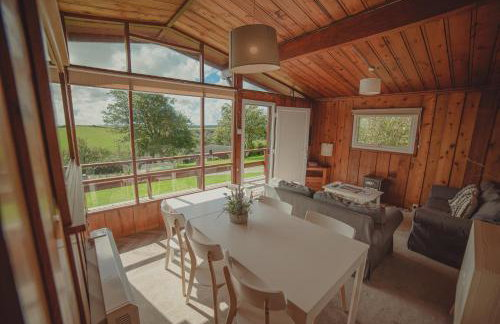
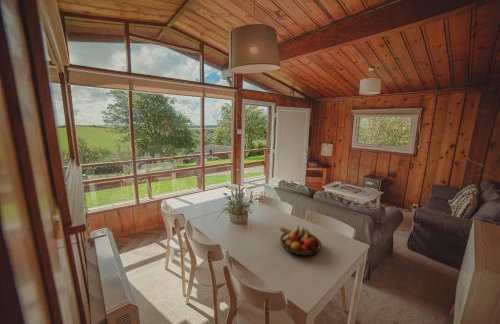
+ fruit bowl [278,225,322,257]
